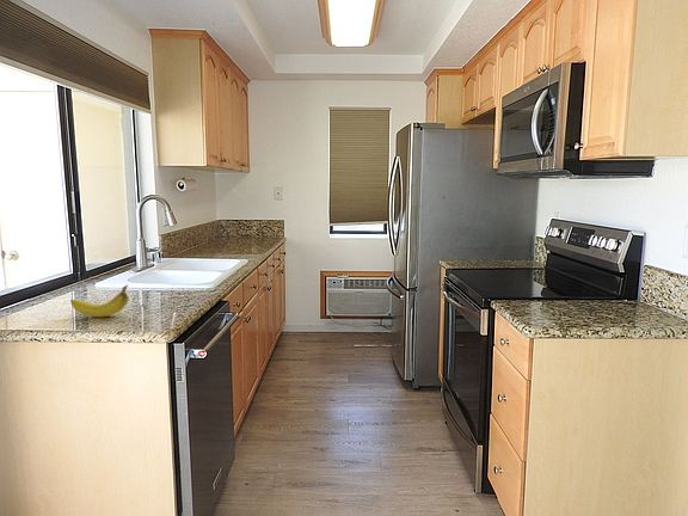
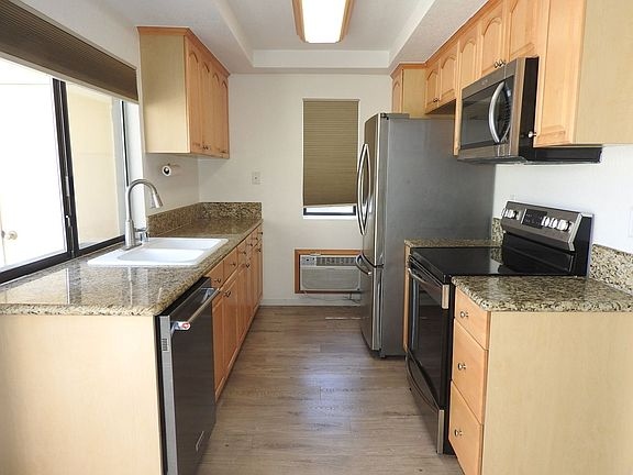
- fruit [69,284,130,318]
